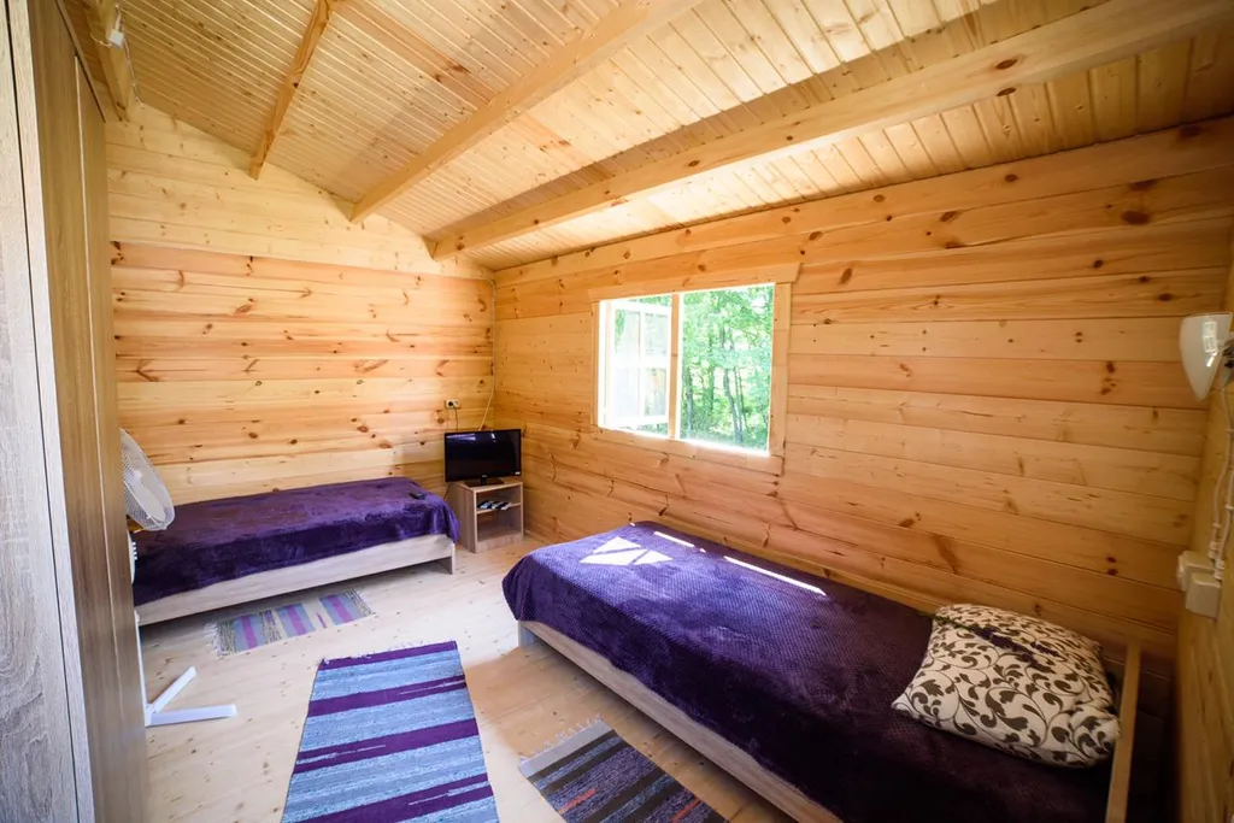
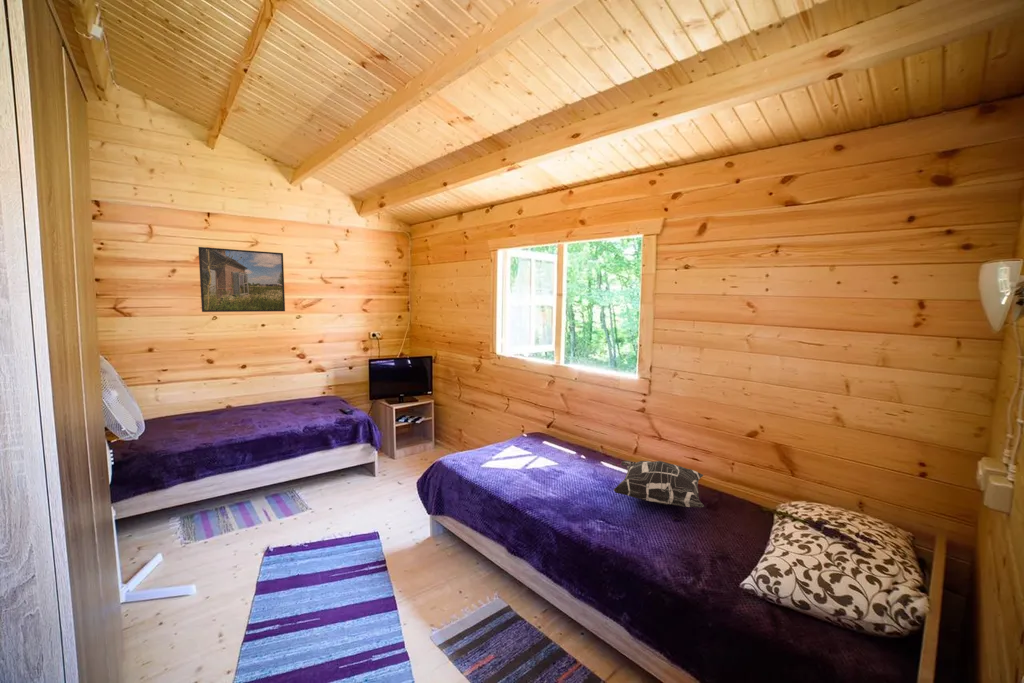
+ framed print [197,246,286,313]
+ decorative pillow [613,460,705,509]
